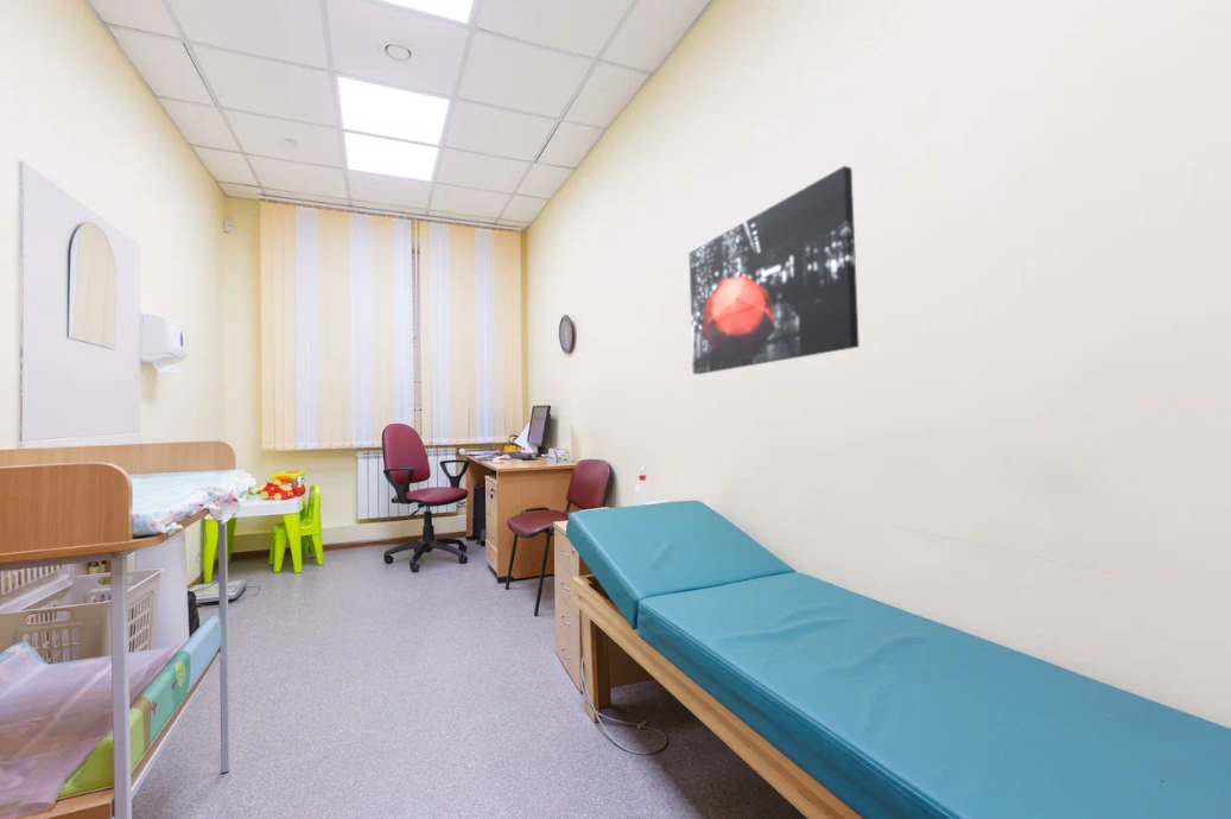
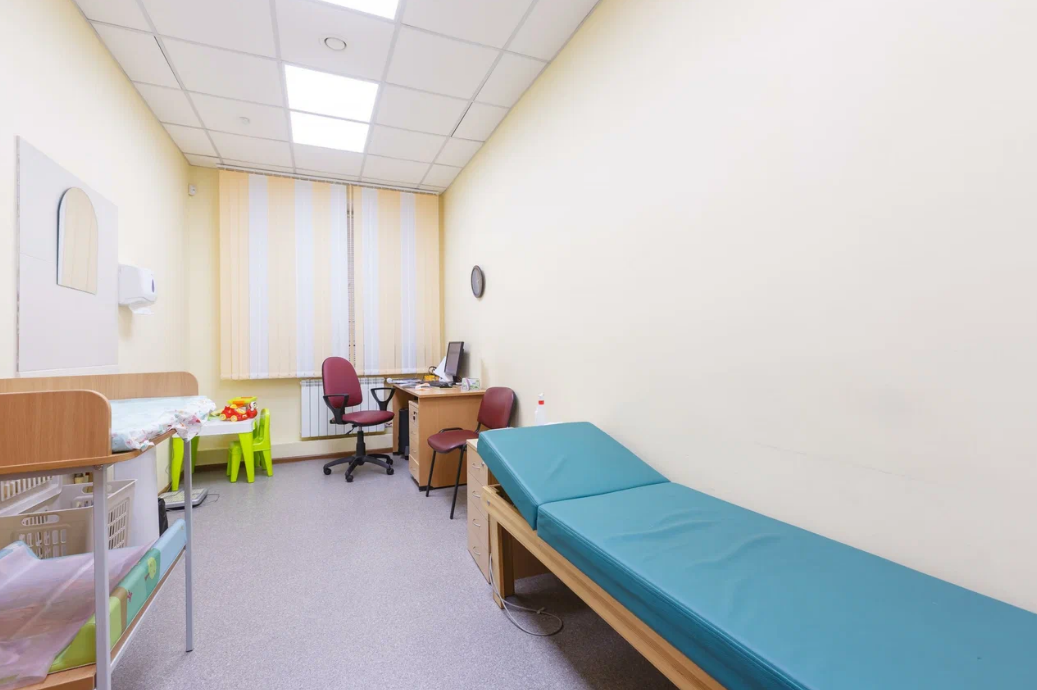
- wall art [689,165,861,375]
